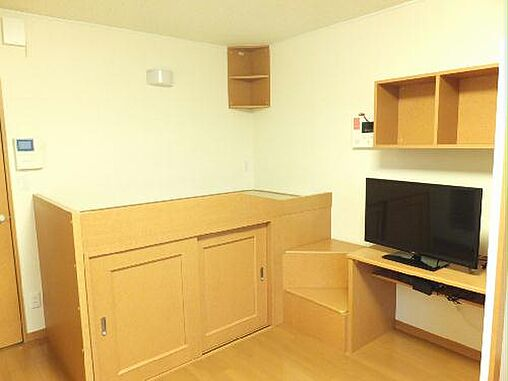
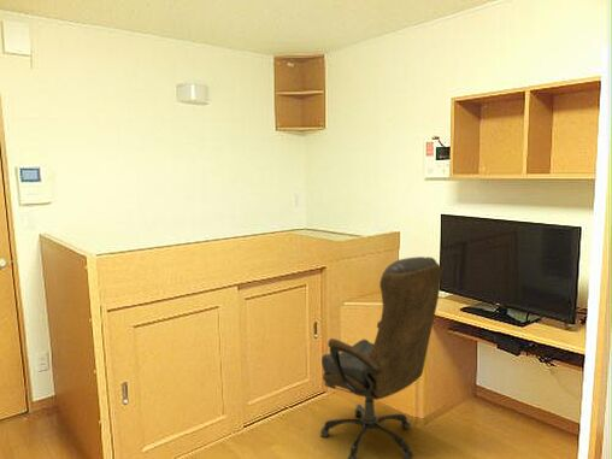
+ office chair [319,255,443,459]
